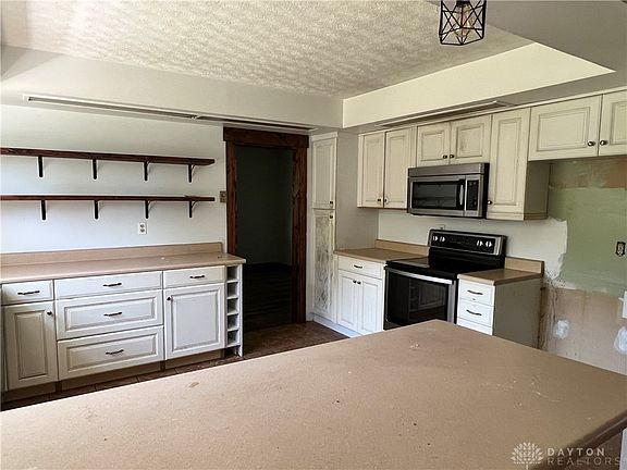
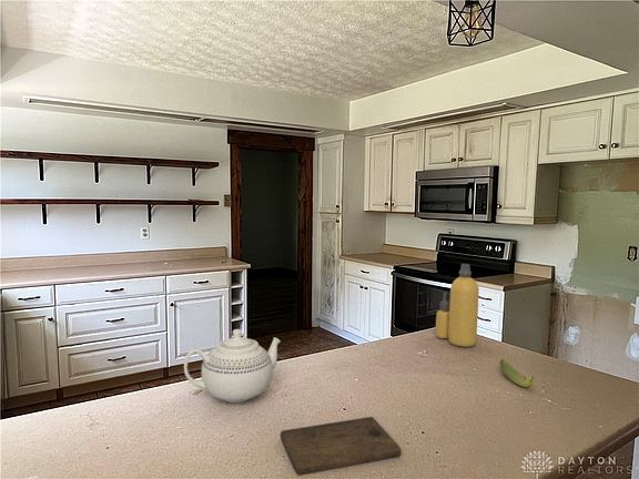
+ bottle [435,263,480,348]
+ cutting board [280,416,403,477]
+ banana [499,358,535,388]
+ teapot [183,328,282,404]
